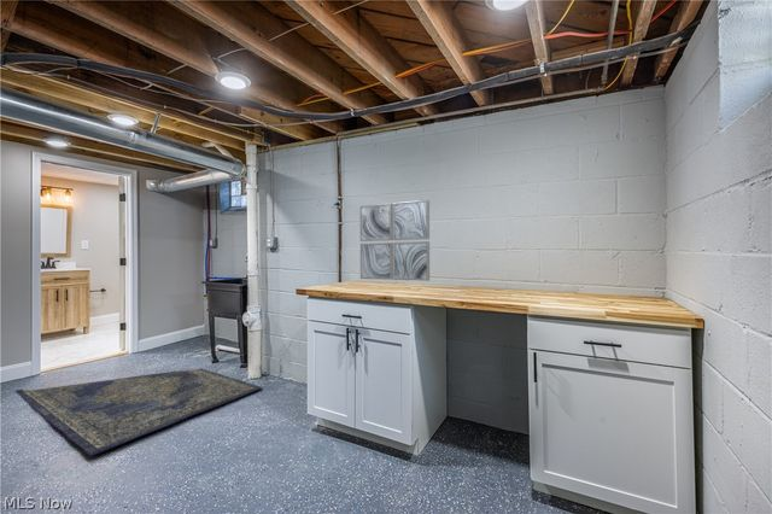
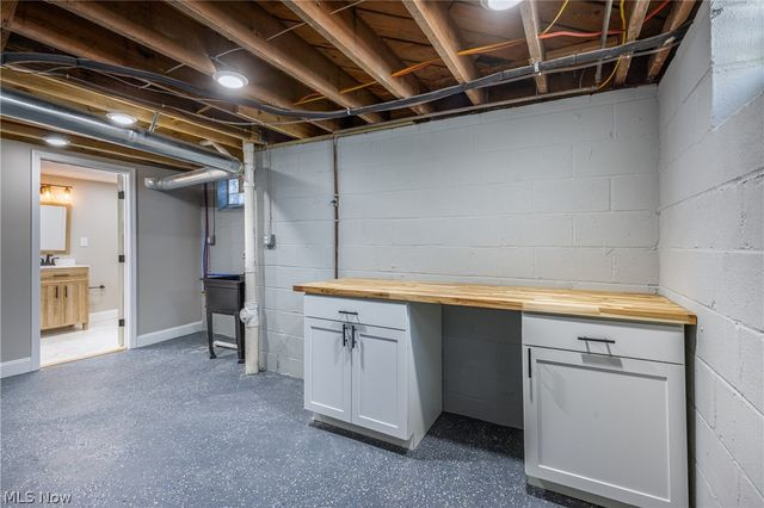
- rug [14,367,264,457]
- wall art [358,199,431,282]
